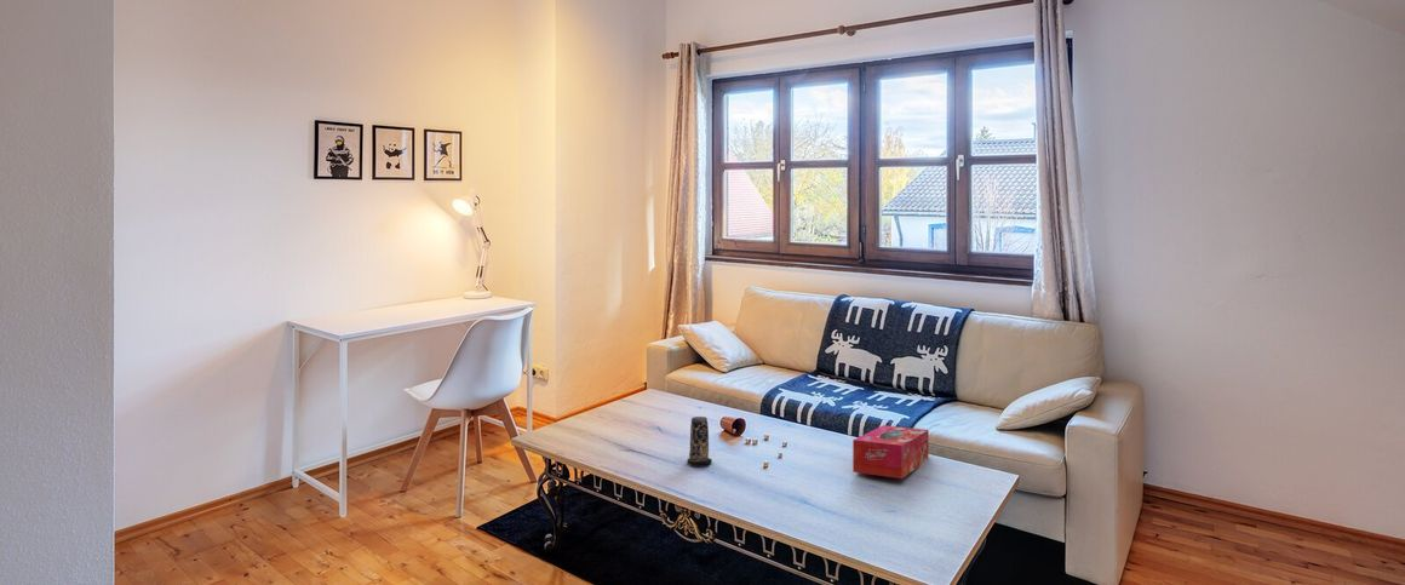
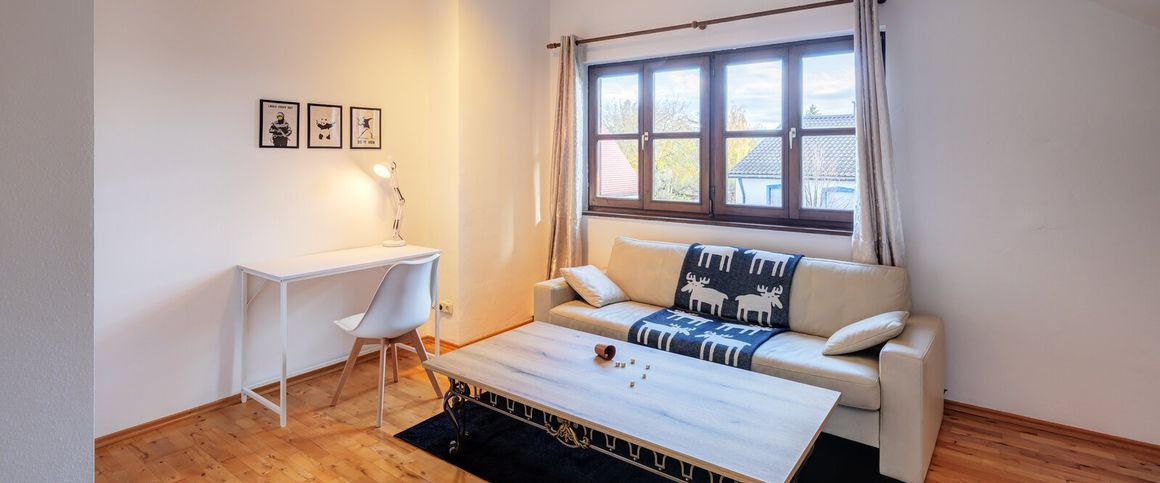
- tissue box [851,424,929,480]
- candle [686,415,713,466]
